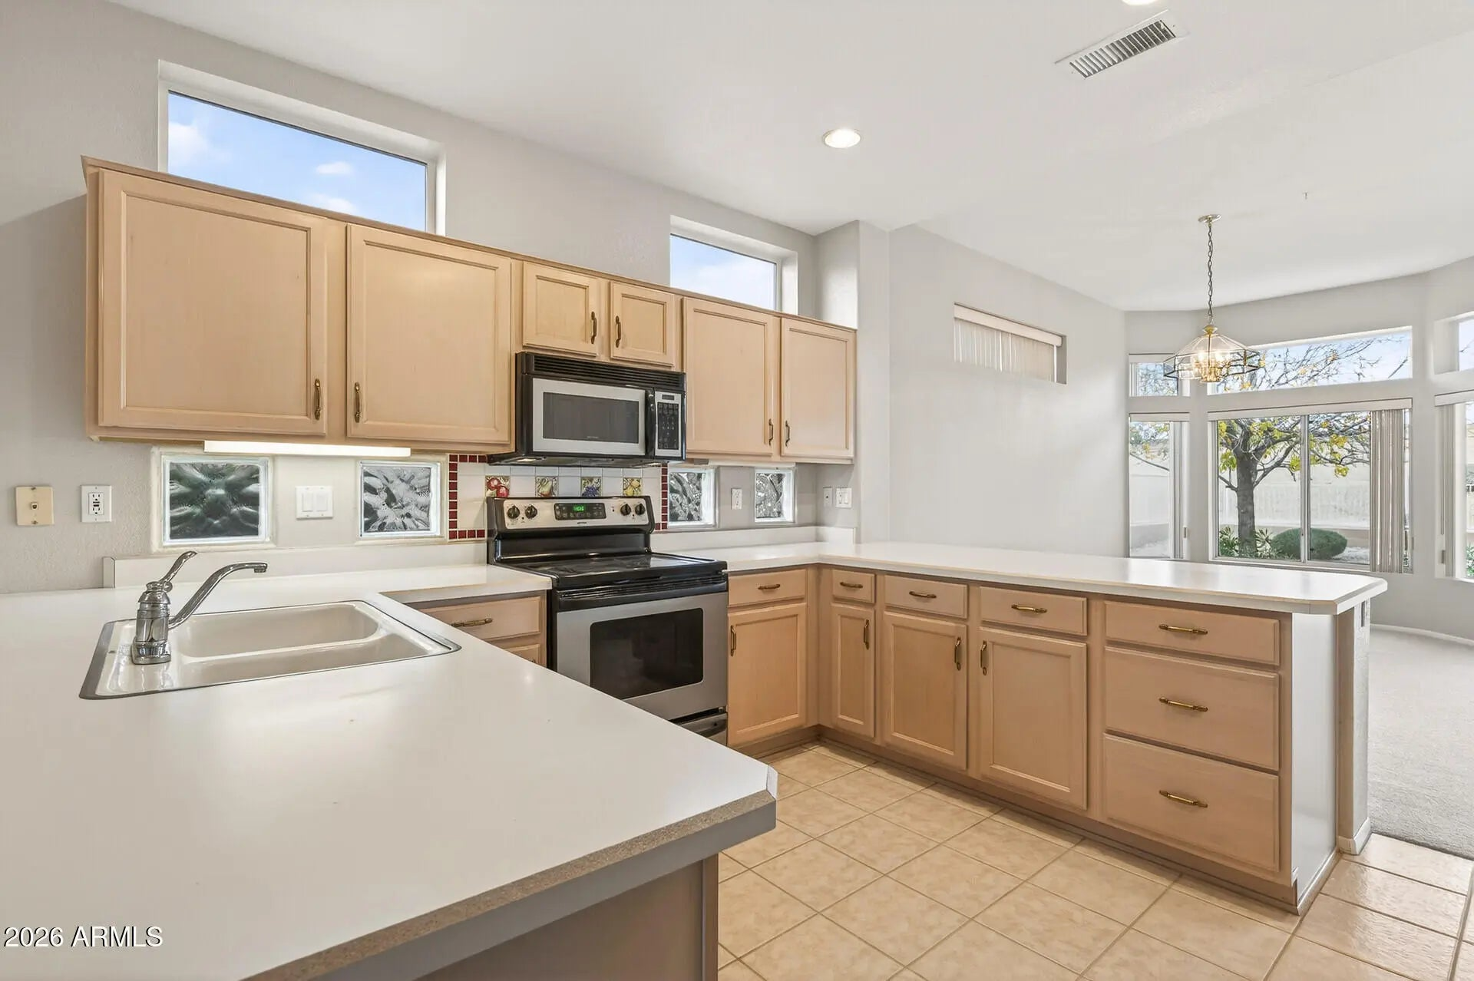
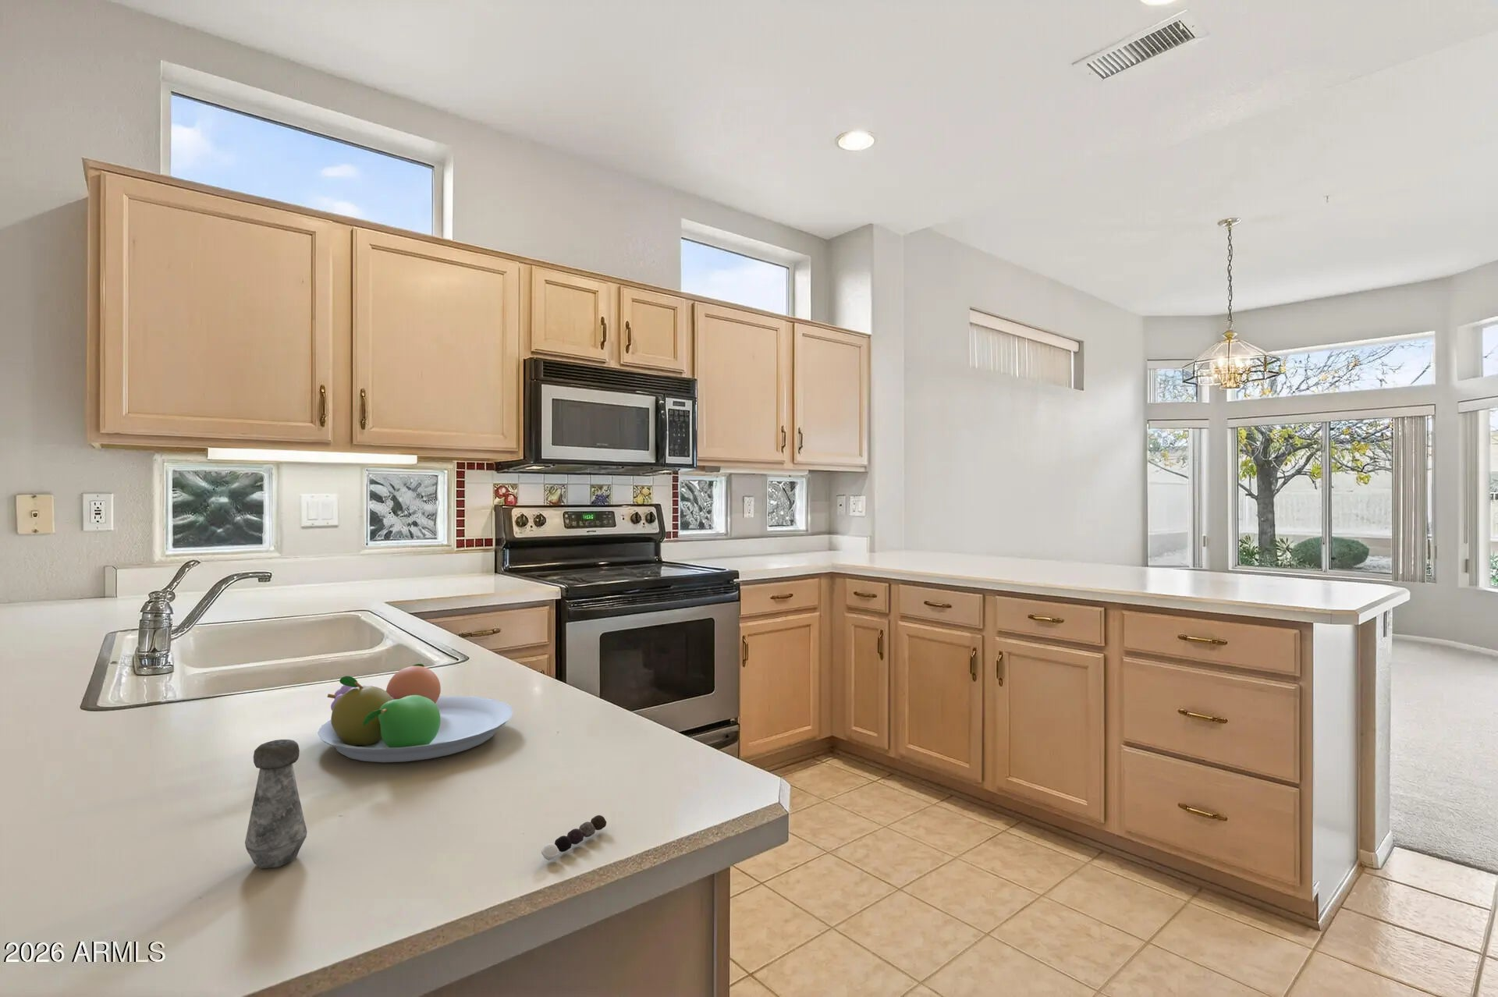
+ salt shaker [244,739,308,869]
+ fruit bowl [317,663,514,763]
+ pepper shaker [541,815,607,860]
